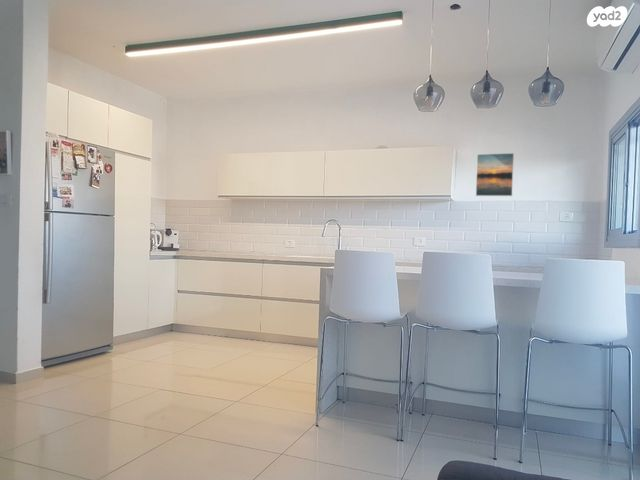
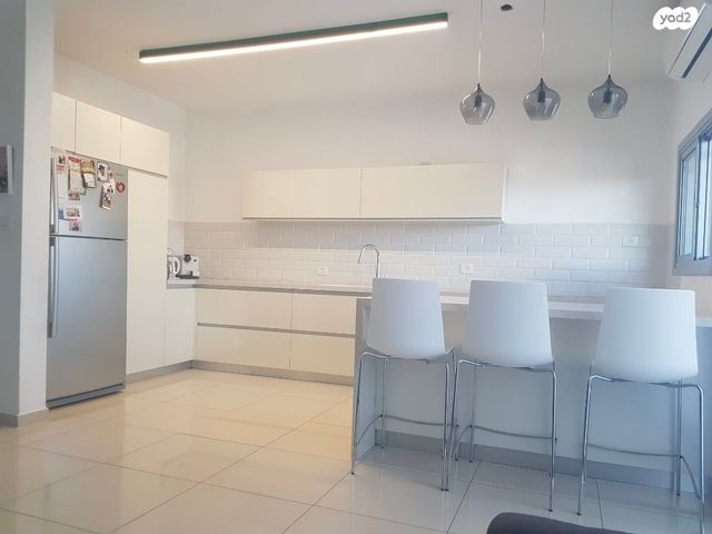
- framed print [475,152,515,197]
